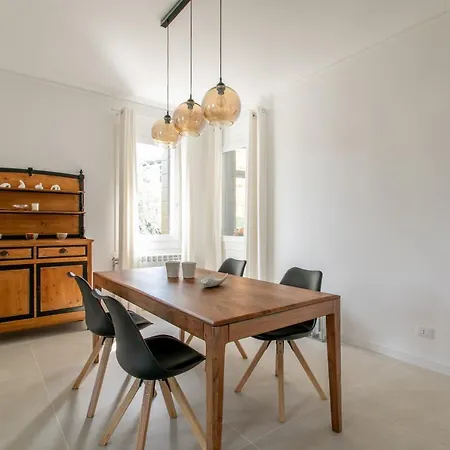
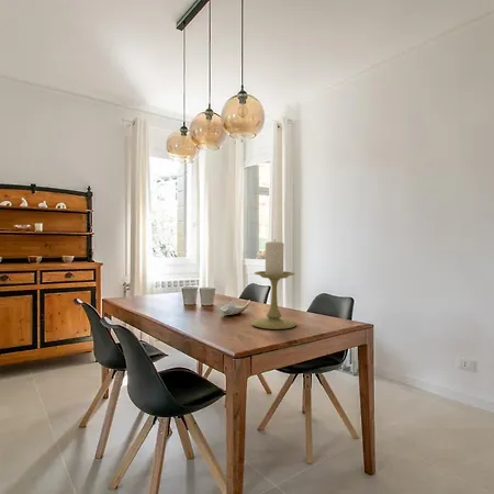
+ candle holder [250,240,297,330]
